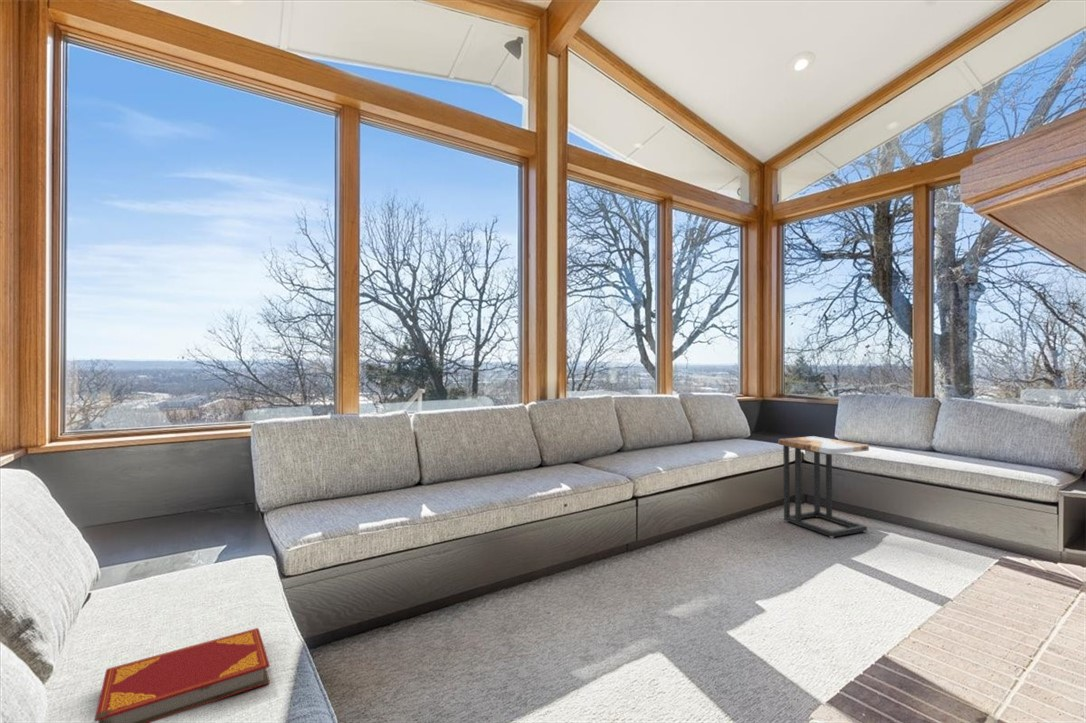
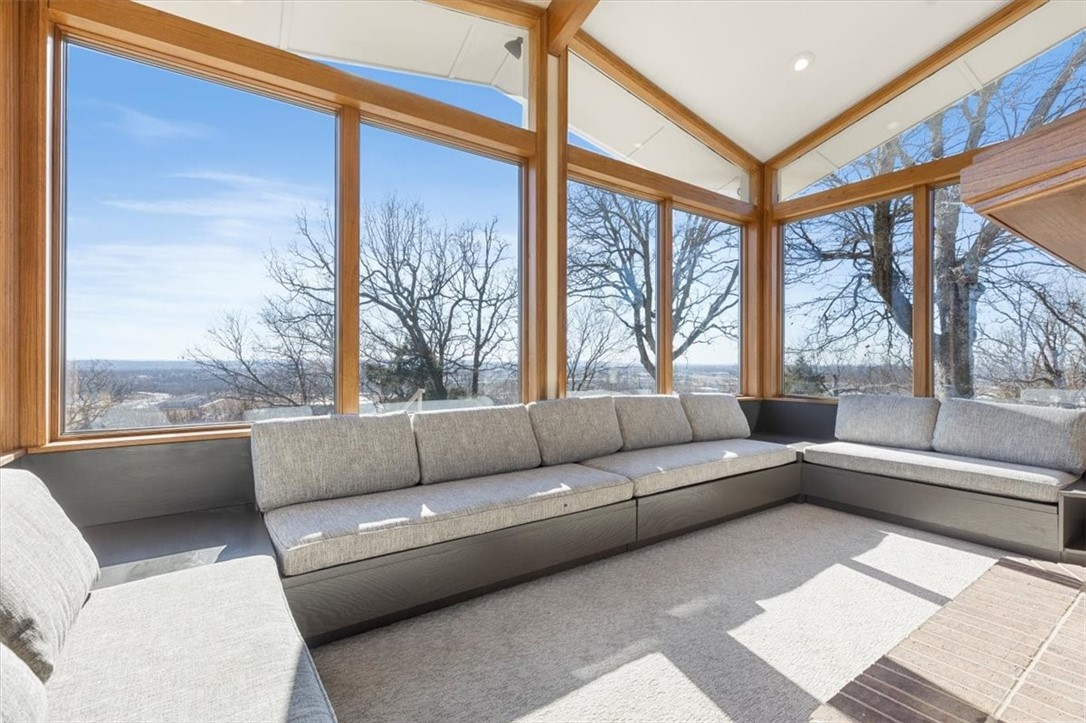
- side table [778,435,870,539]
- hardback book [93,627,271,723]
